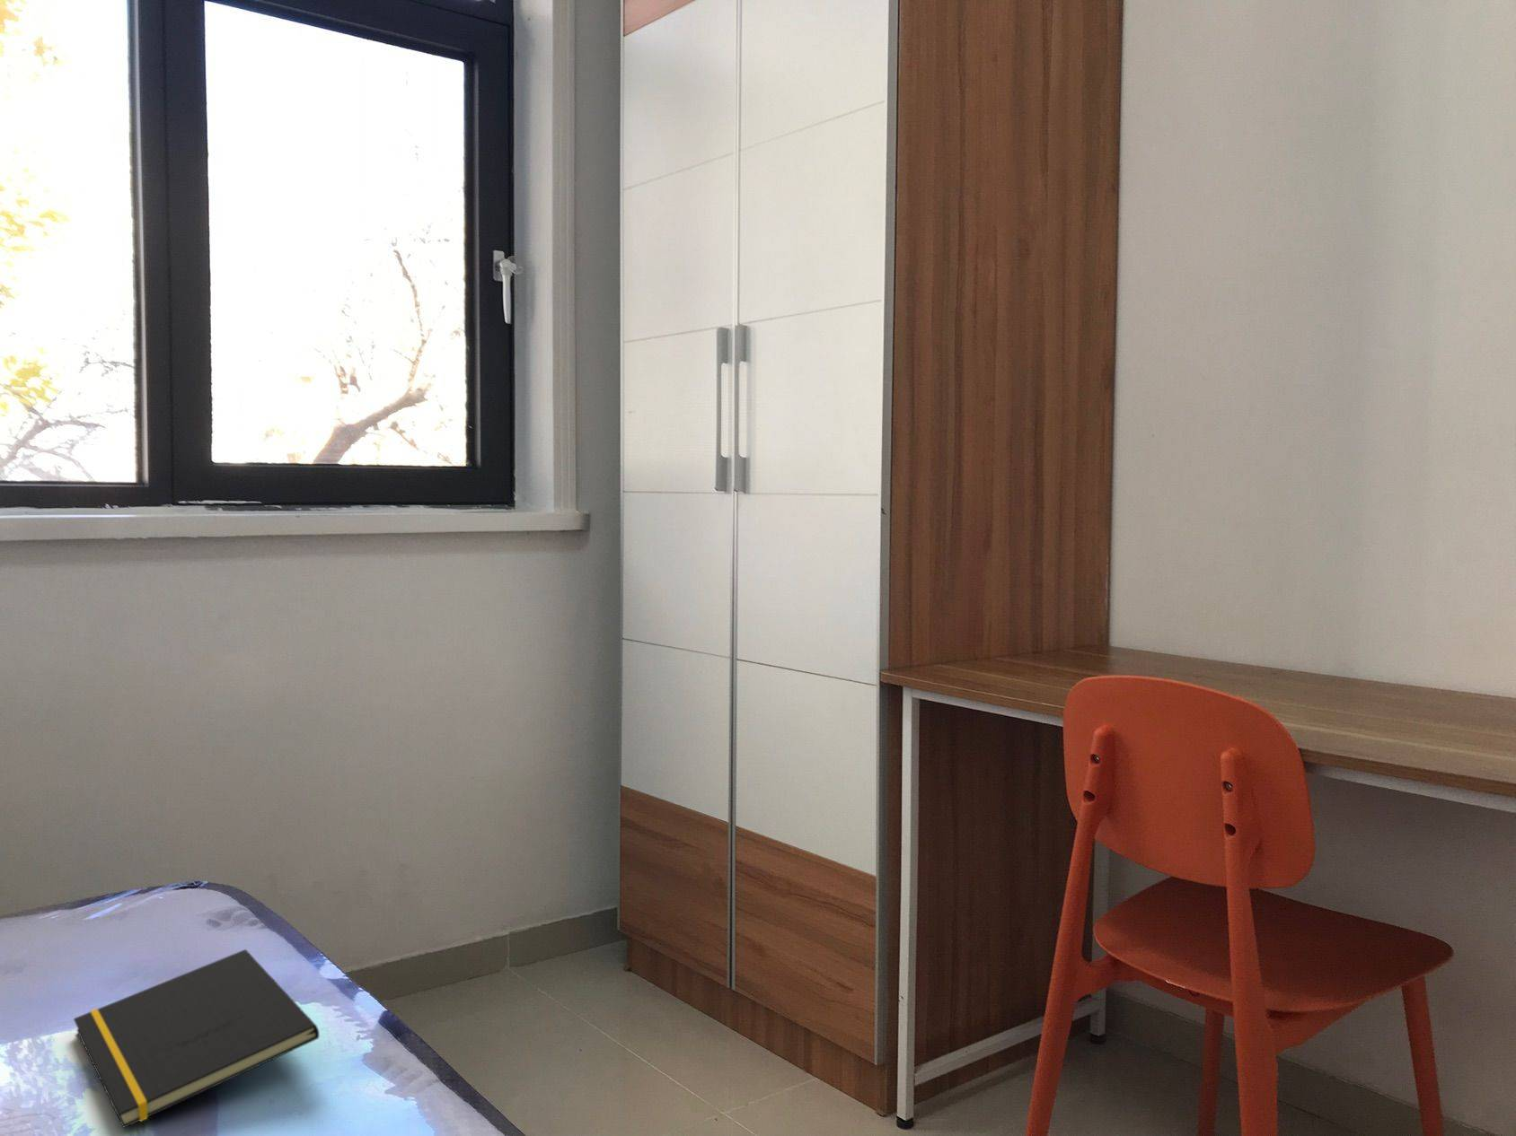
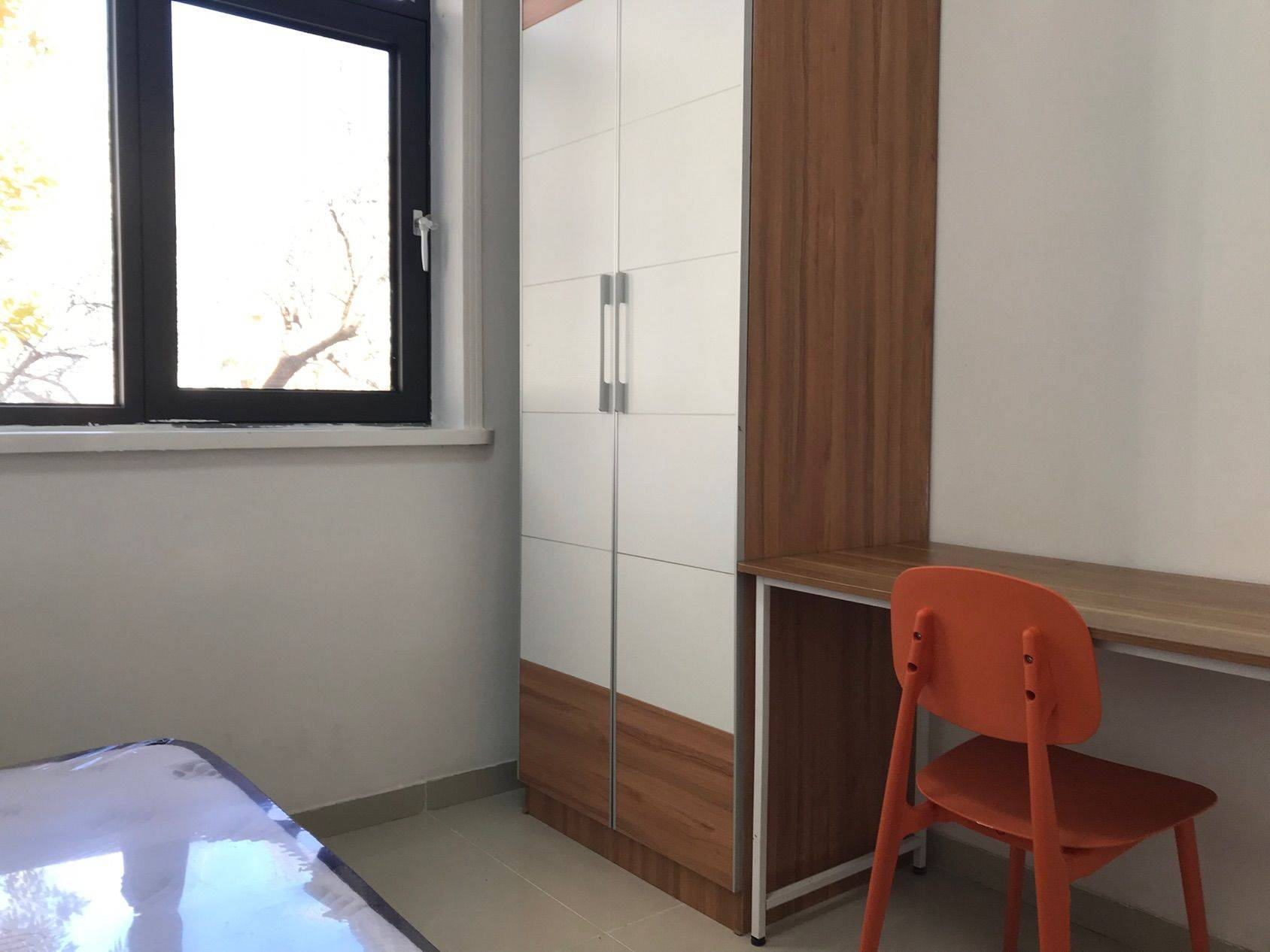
- notepad [73,949,321,1130]
